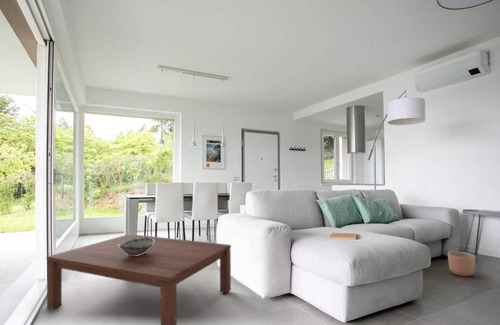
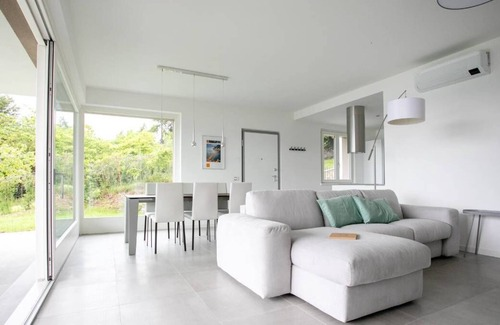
- coffee table [46,233,232,325]
- planter [447,250,476,277]
- decorative bowl [118,237,155,256]
